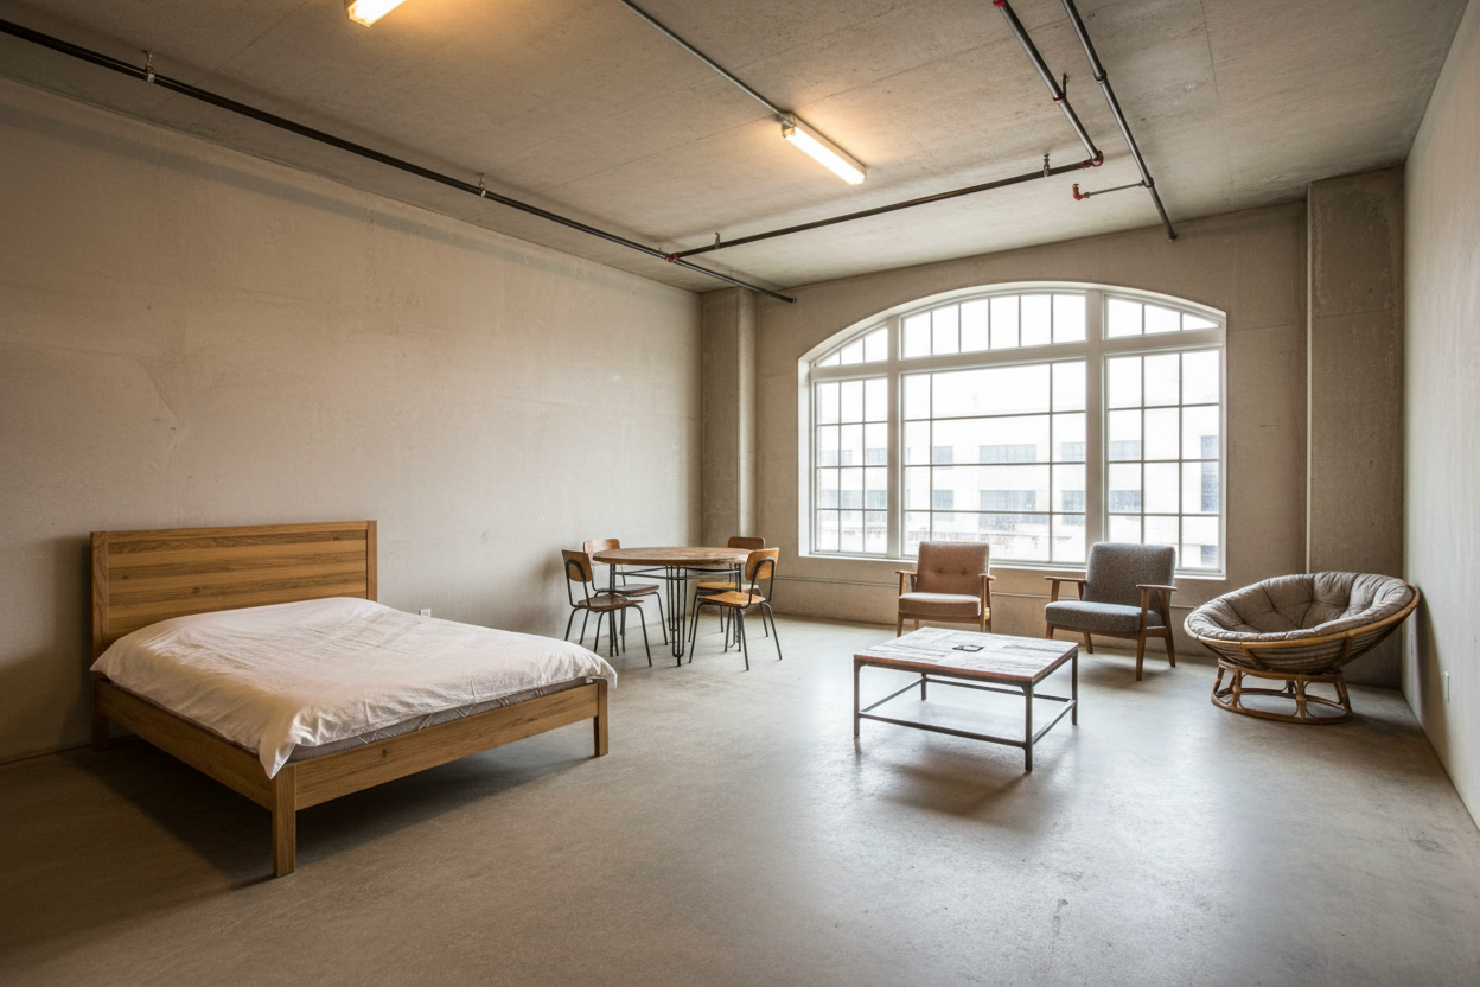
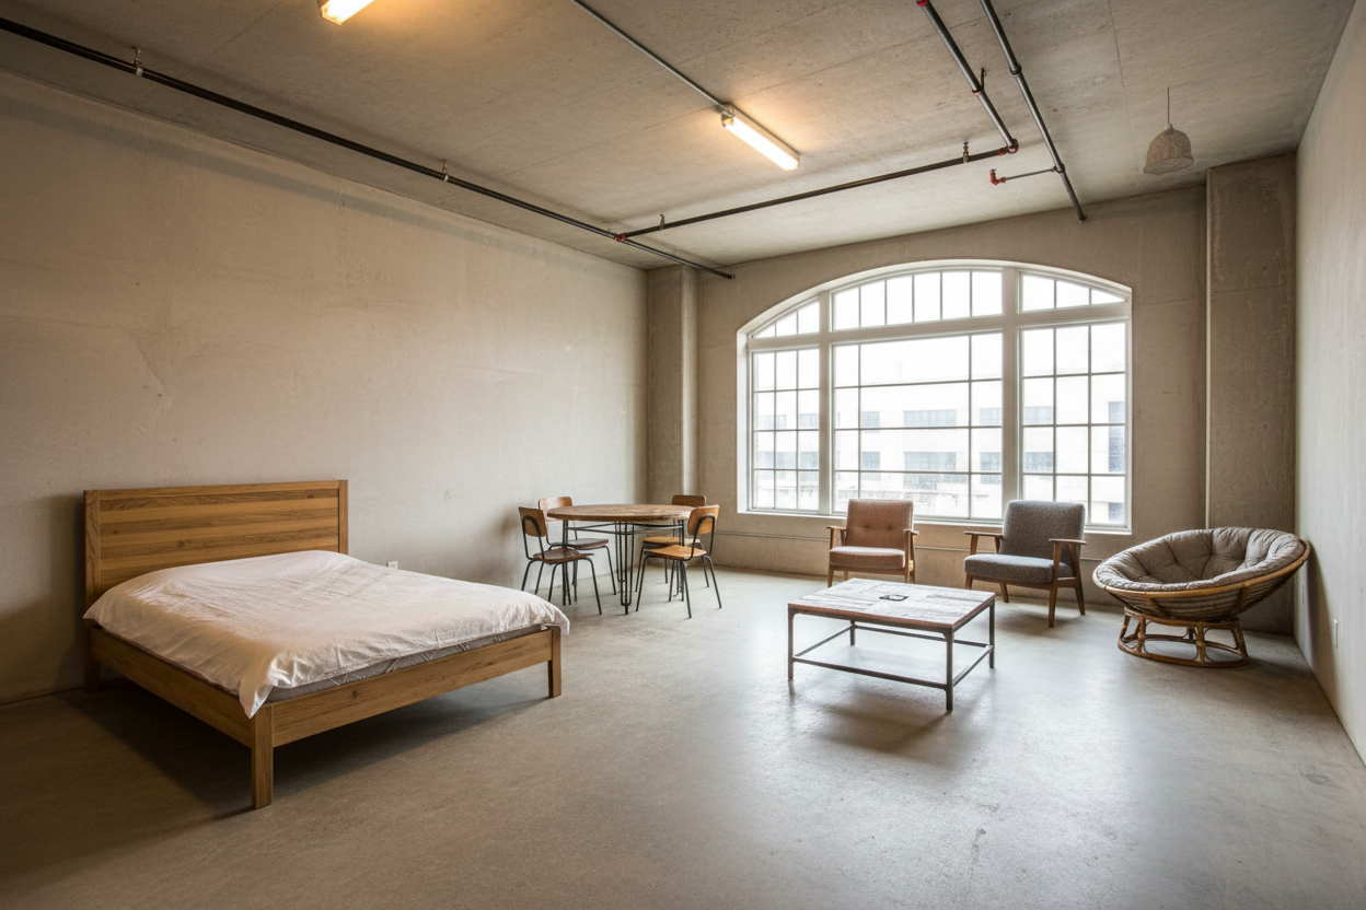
+ pendant lamp [1142,86,1195,176]
